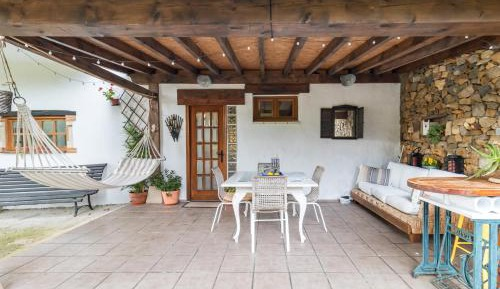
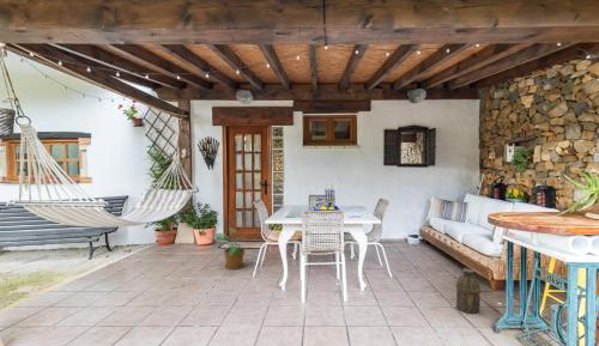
+ potted plant [213,227,249,271]
+ lantern [454,267,483,315]
